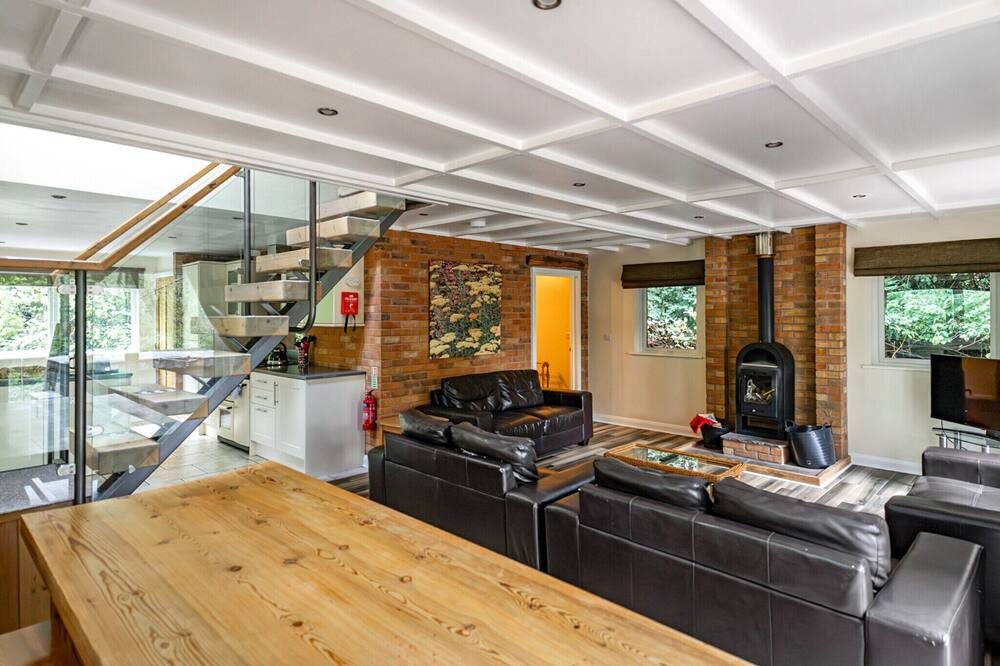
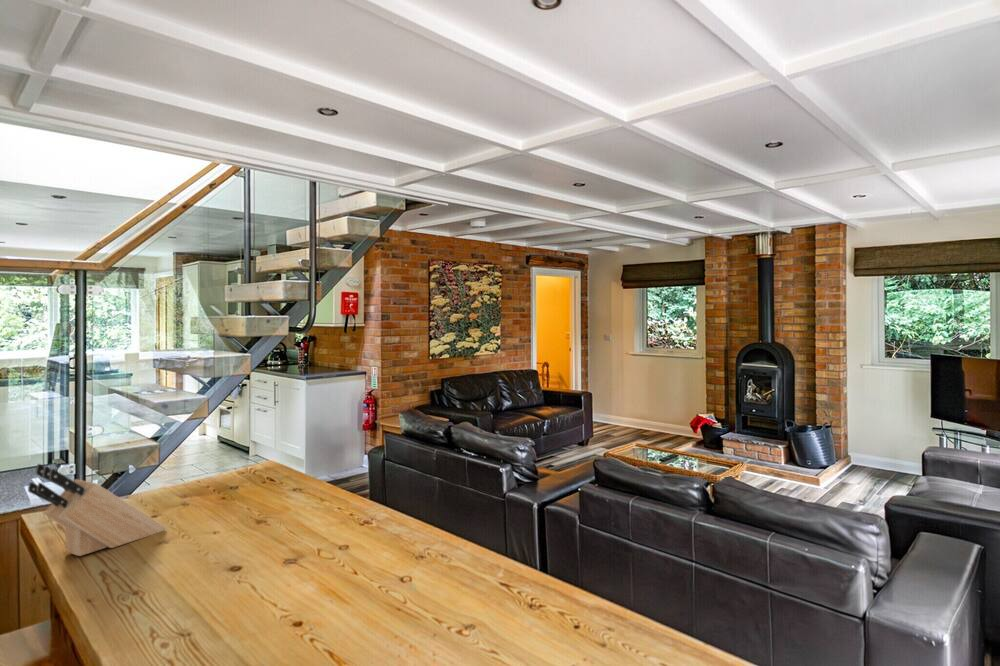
+ knife block [27,463,167,557]
